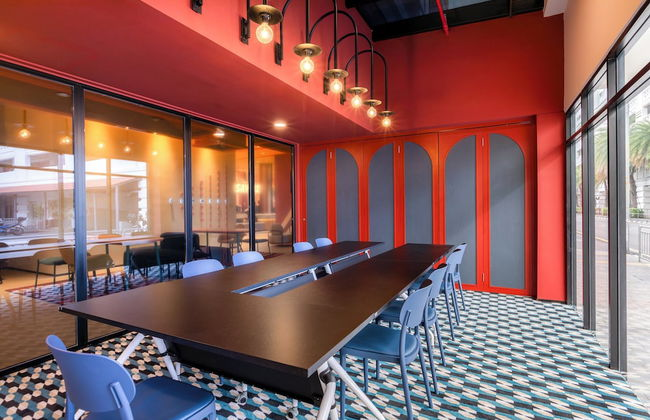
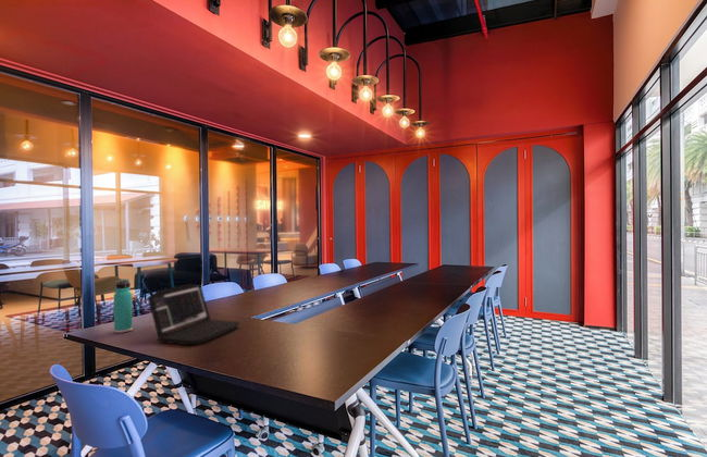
+ thermos bottle [113,277,134,334]
+ laptop [147,283,240,346]
